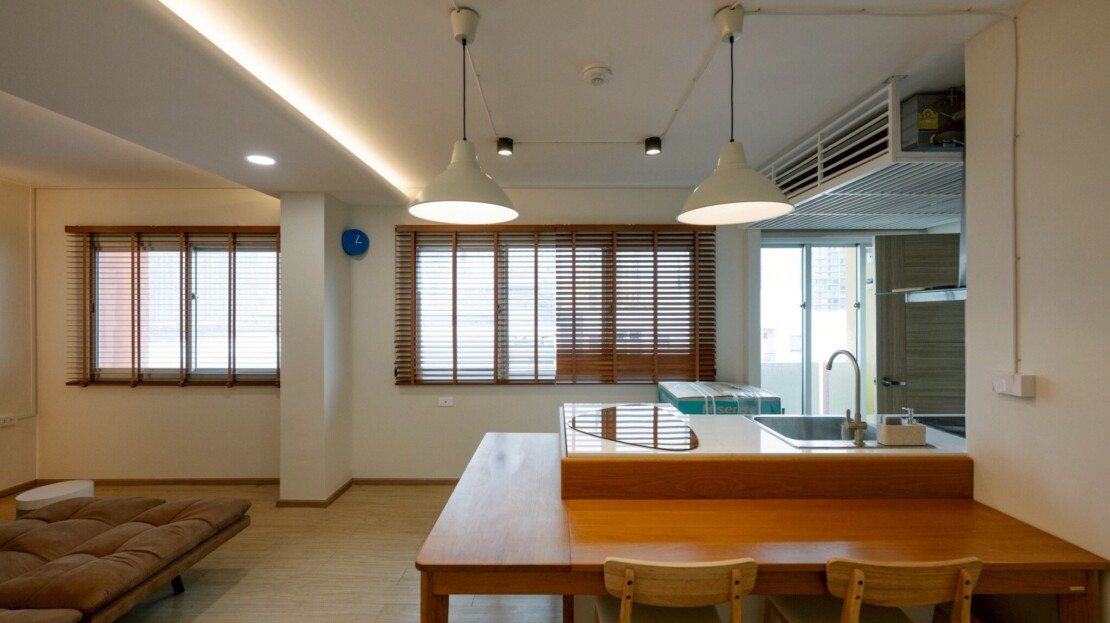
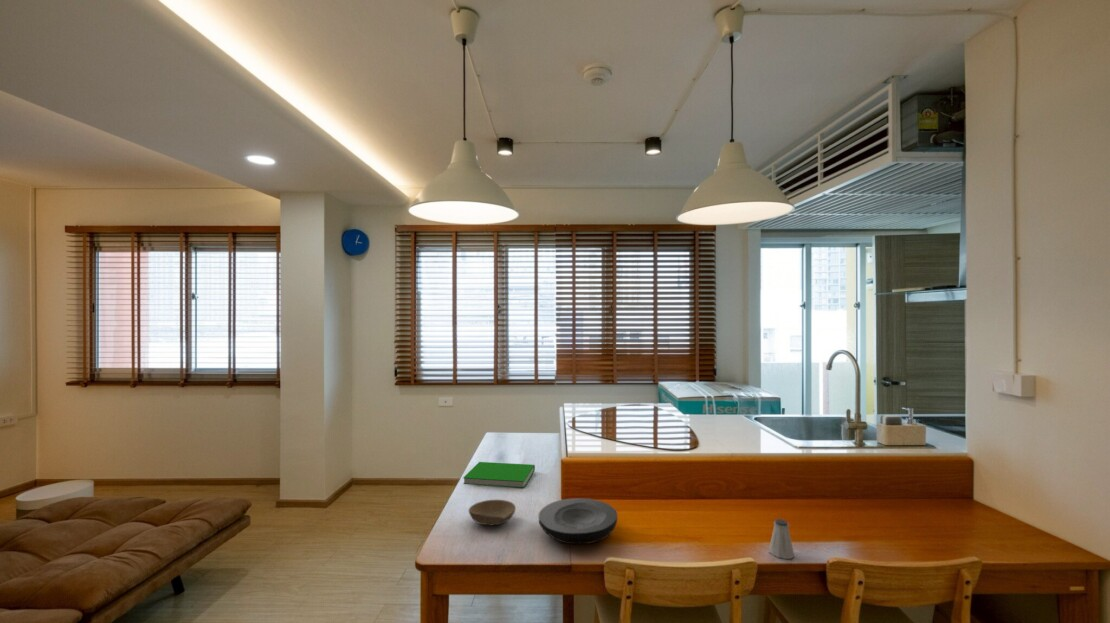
+ bowl [468,499,517,526]
+ book [462,461,536,489]
+ saltshaker [768,518,795,560]
+ plate [537,497,618,545]
